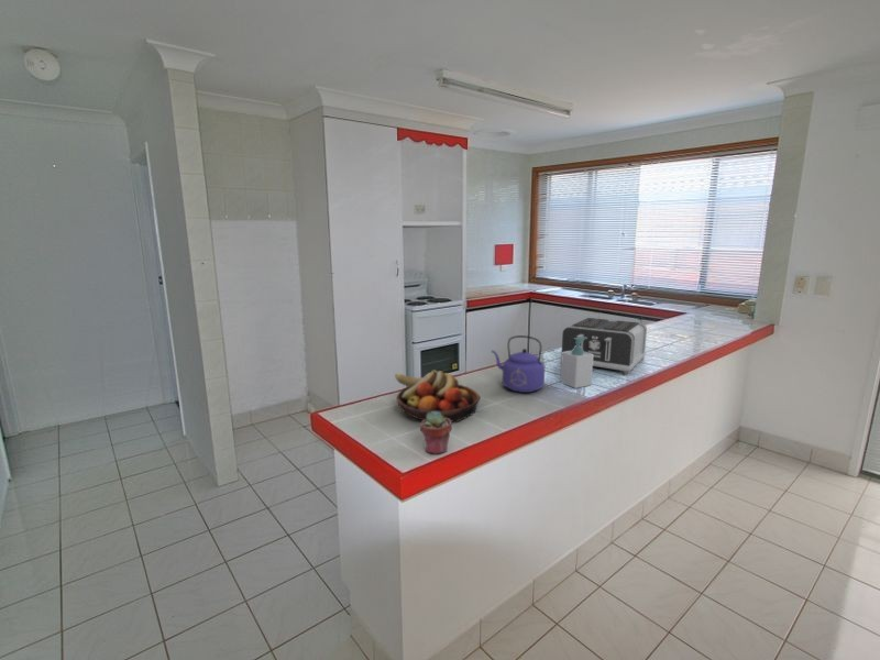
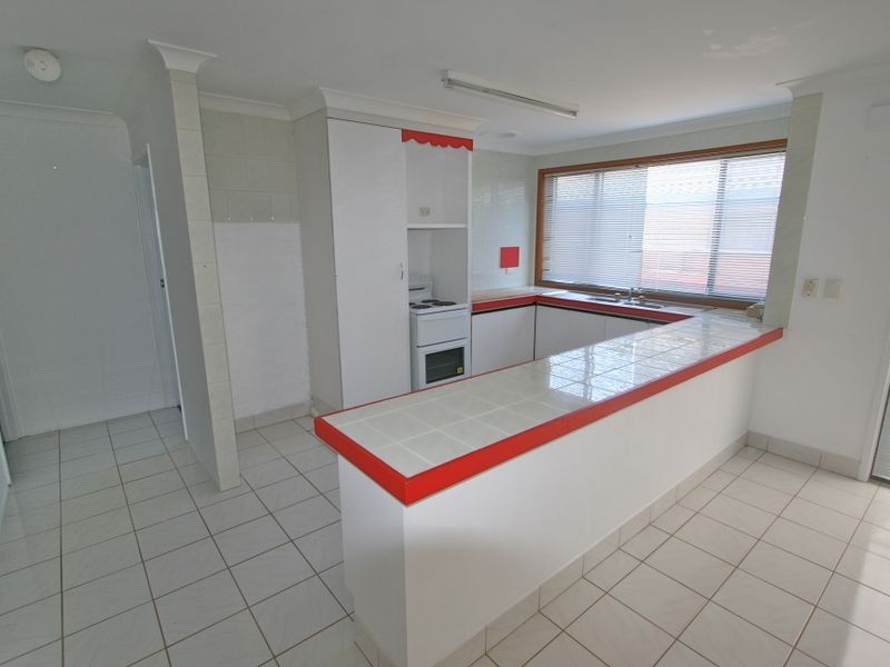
- potted succulent [419,411,453,455]
- toaster [559,317,648,375]
- soap bottle [560,337,594,389]
- kettle [491,334,546,394]
- fruit bowl [394,369,482,424]
